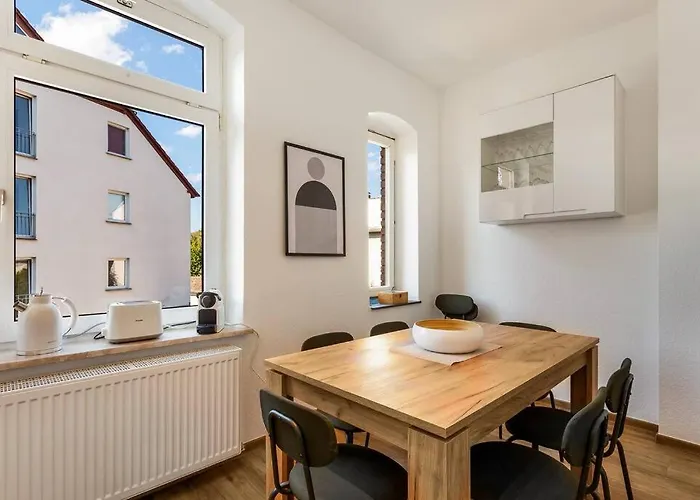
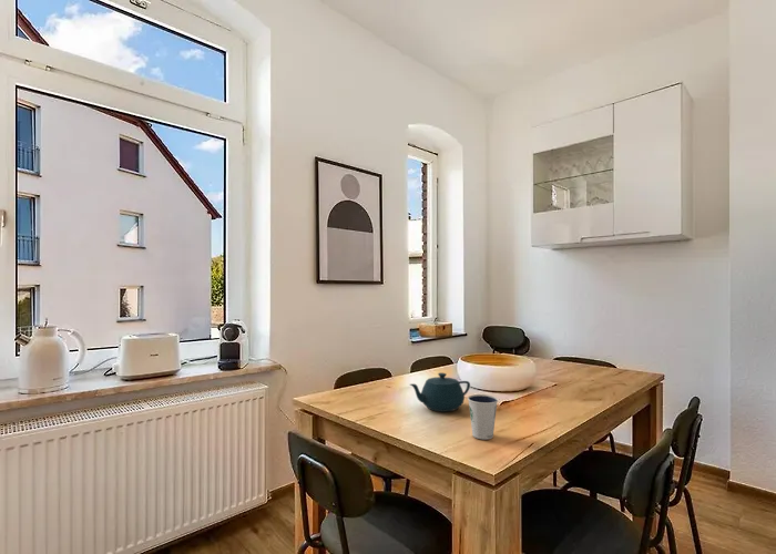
+ dixie cup [467,393,499,440]
+ teapot [409,371,471,413]
